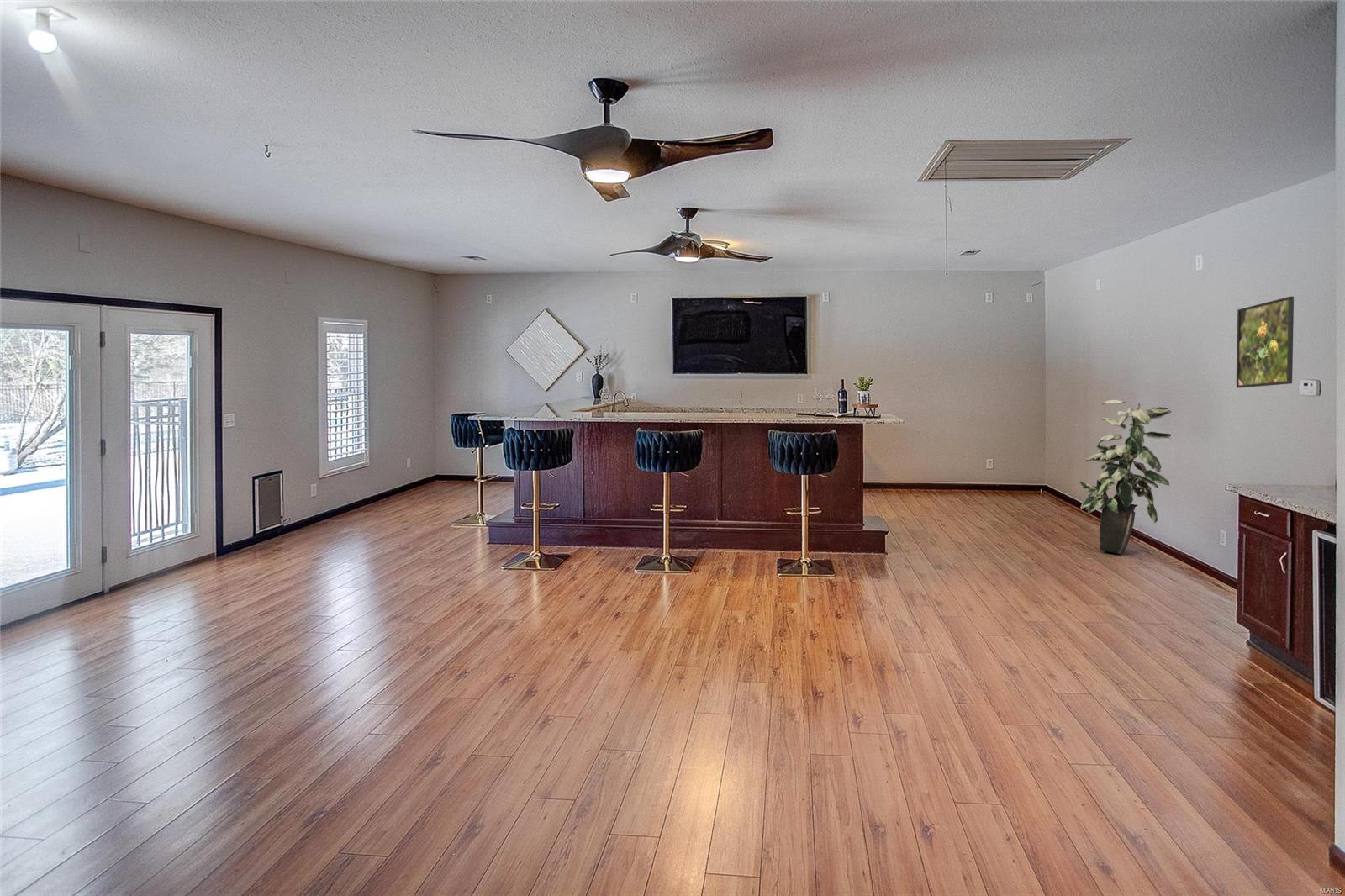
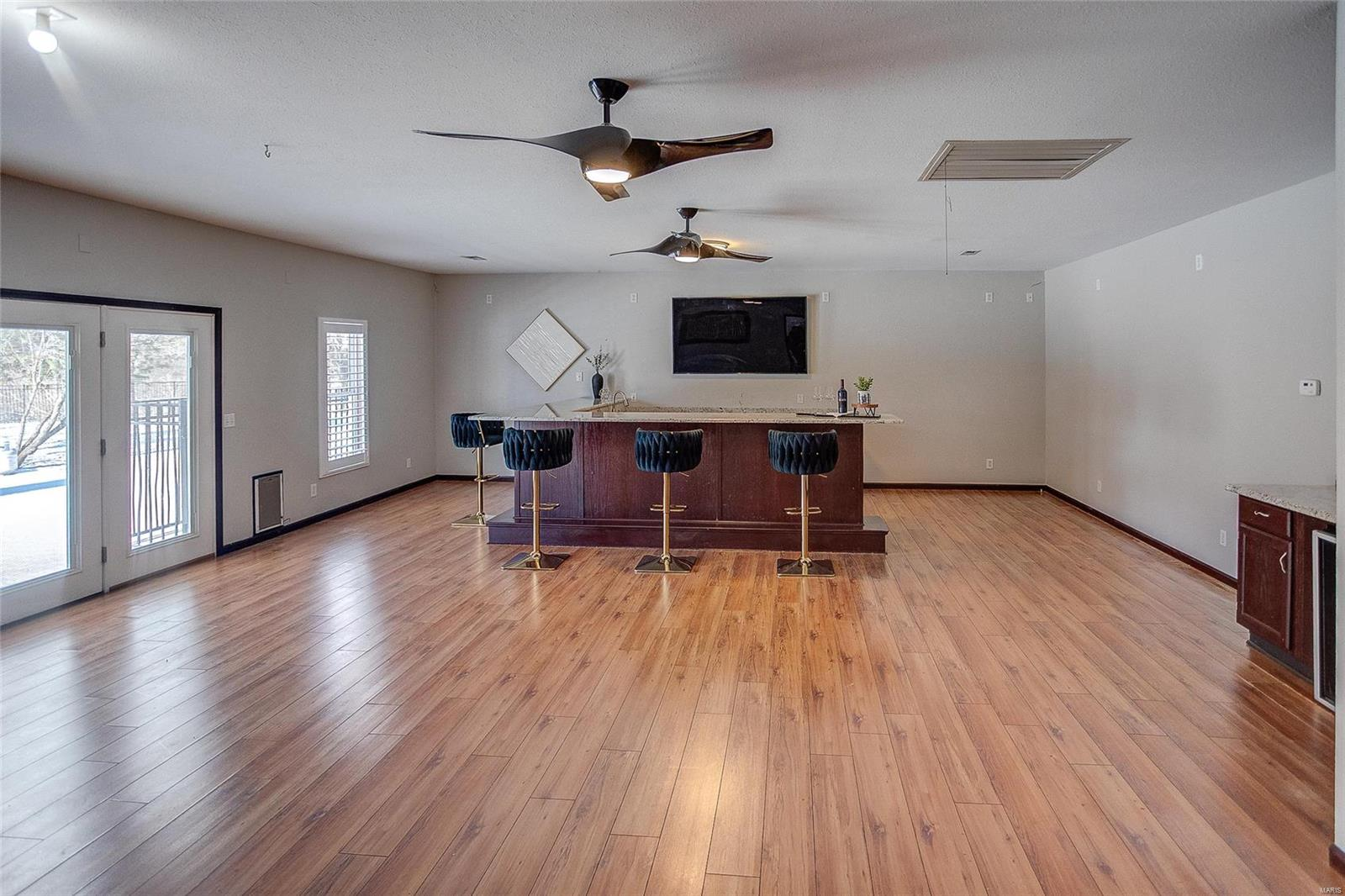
- indoor plant [1079,399,1172,555]
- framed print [1236,296,1295,389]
